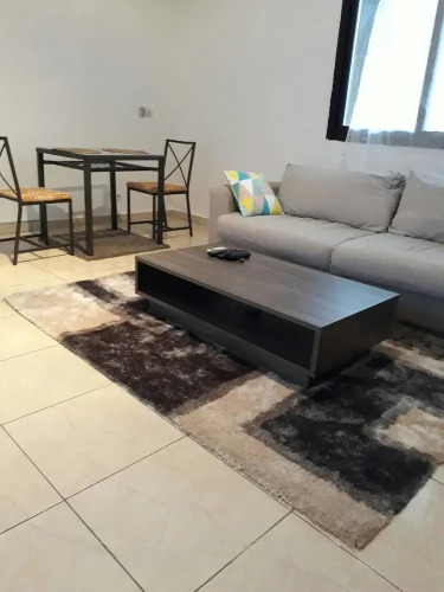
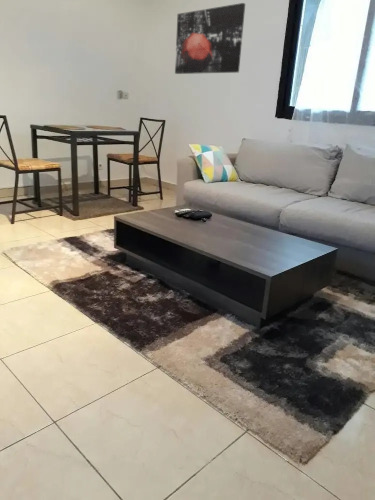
+ wall art [174,2,246,75]
